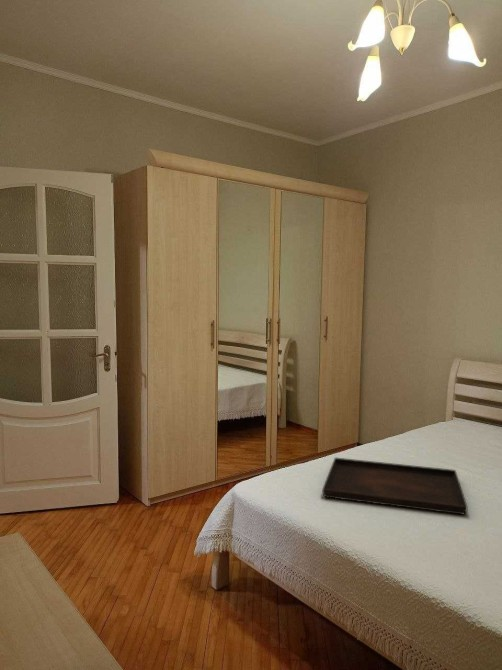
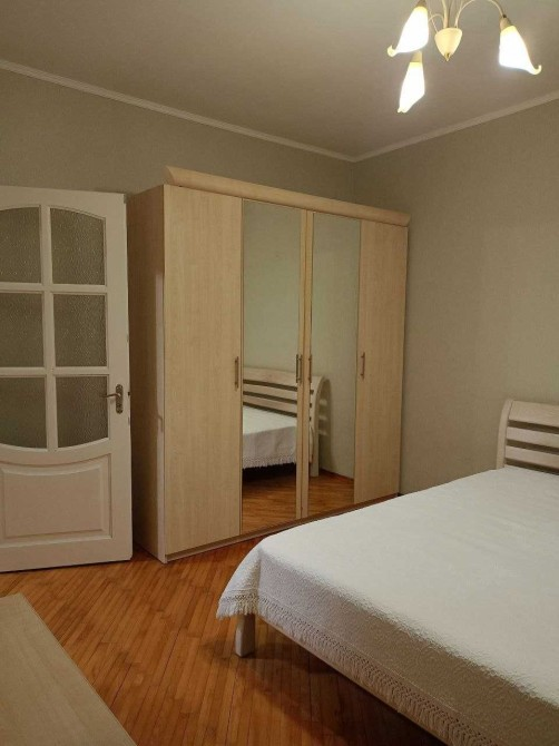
- serving tray [321,457,468,516]
